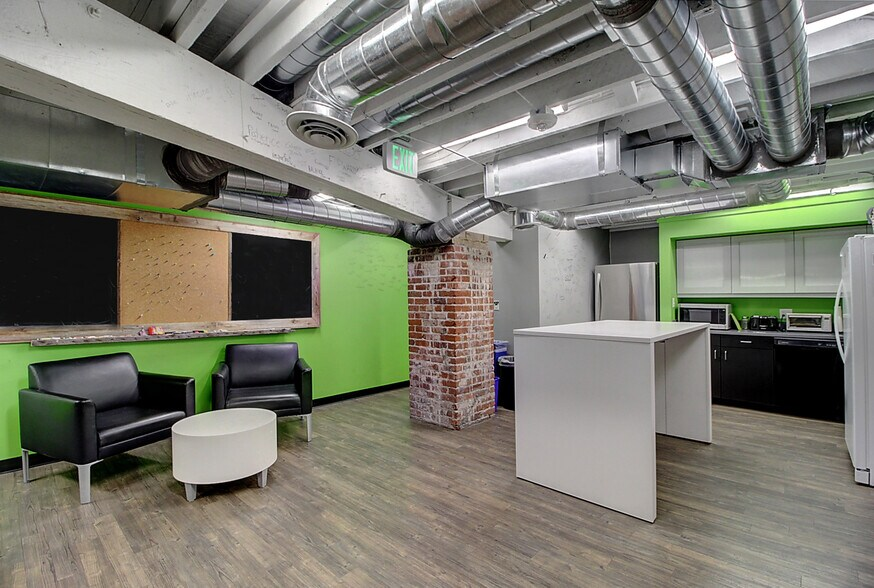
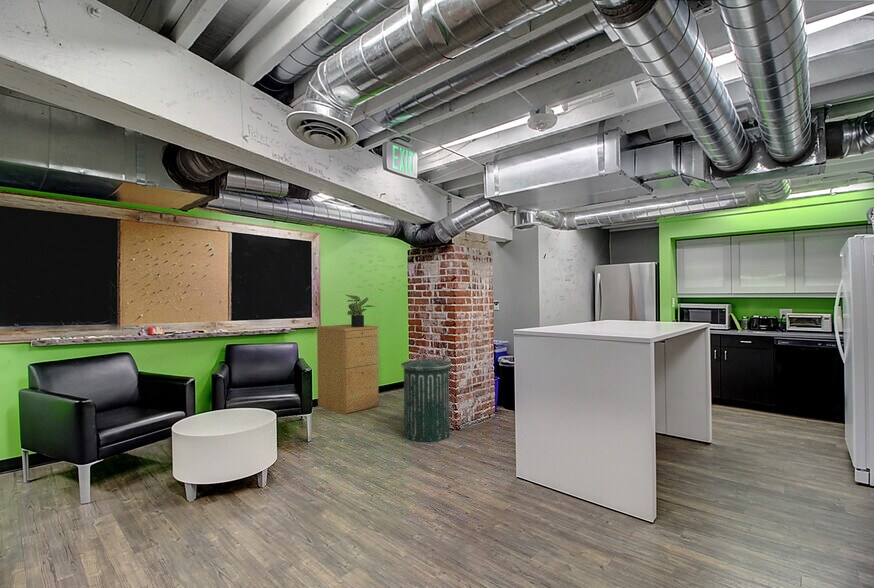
+ filing cabinet [316,323,380,415]
+ potted plant [345,294,376,327]
+ trash can [400,357,453,445]
